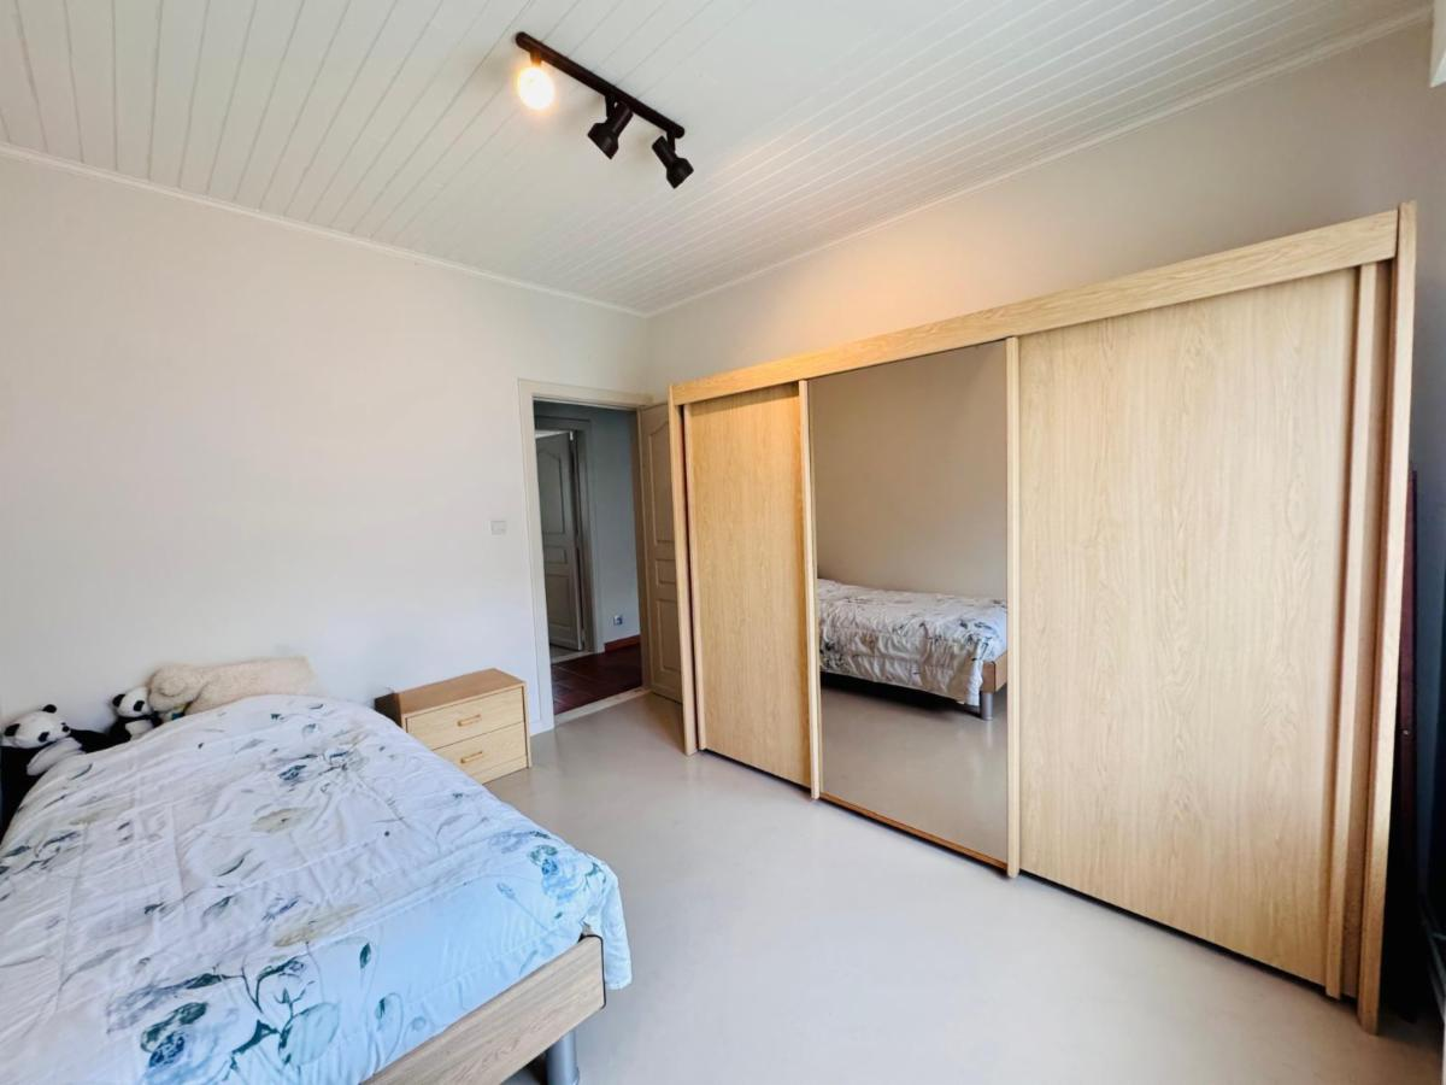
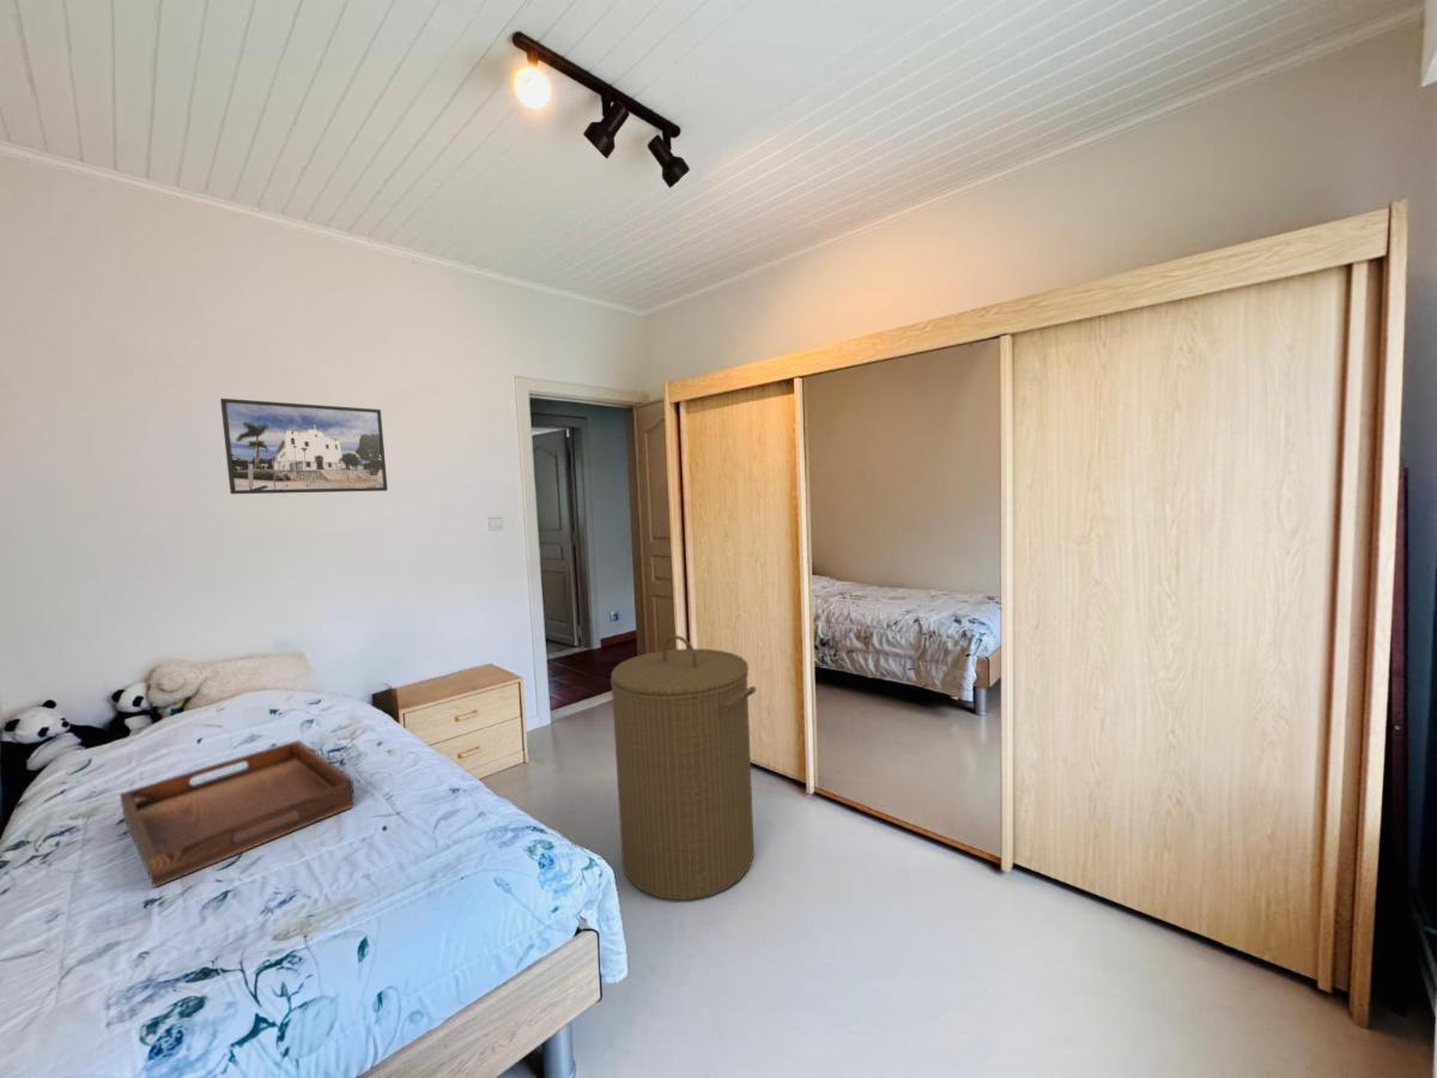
+ serving tray [119,739,356,889]
+ laundry hamper [610,634,757,901]
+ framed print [219,398,389,495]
